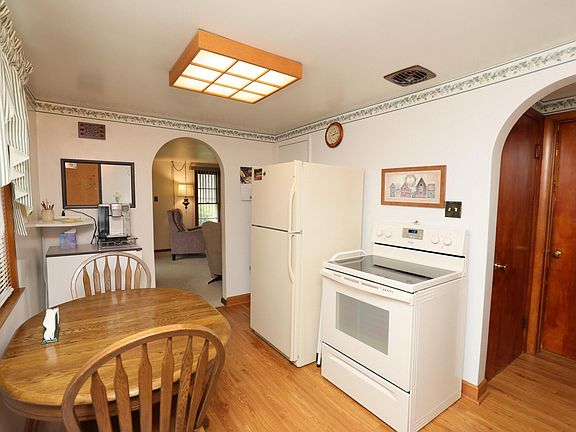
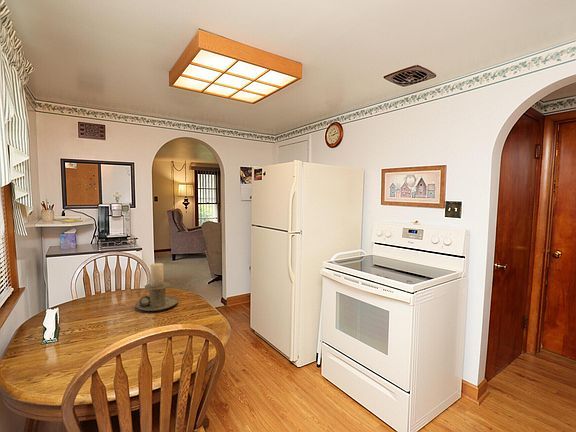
+ candle holder [134,262,180,312]
